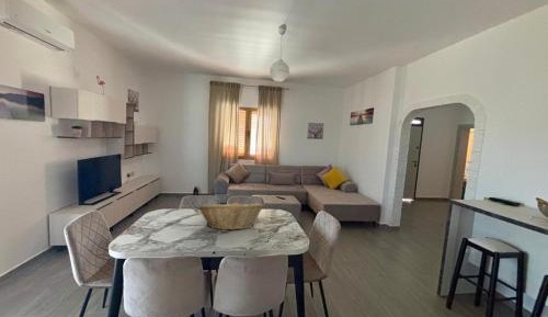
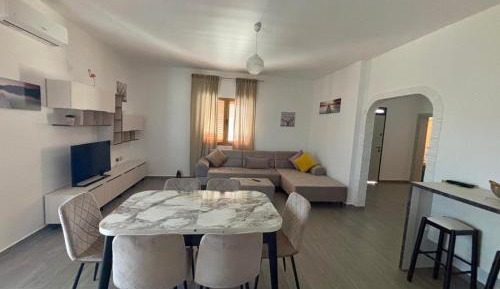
- fruit basket [197,199,265,231]
